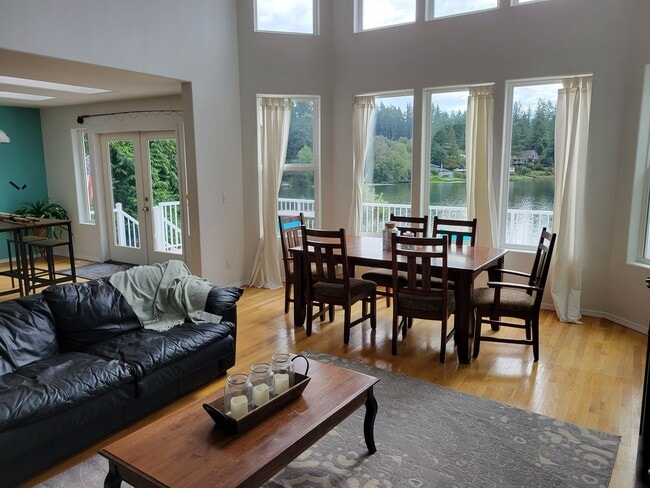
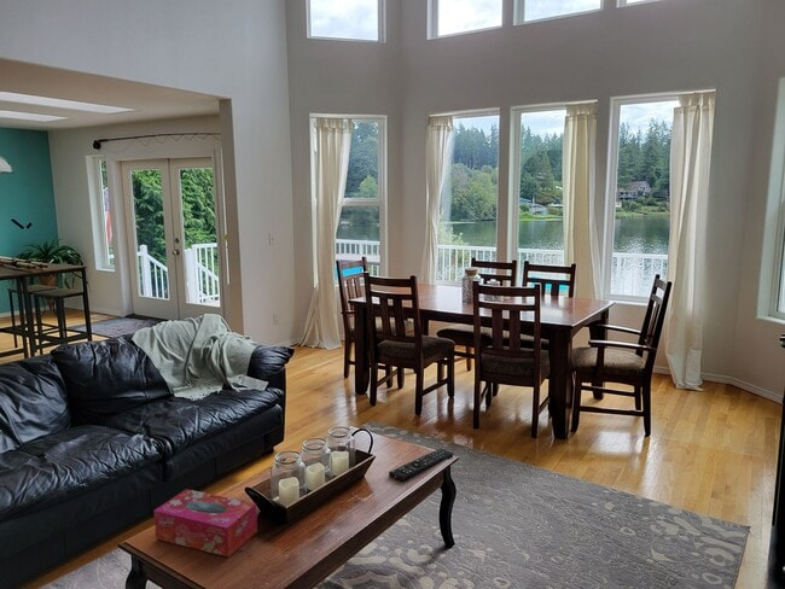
+ remote control [388,448,454,483]
+ tissue box [153,488,258,559]
